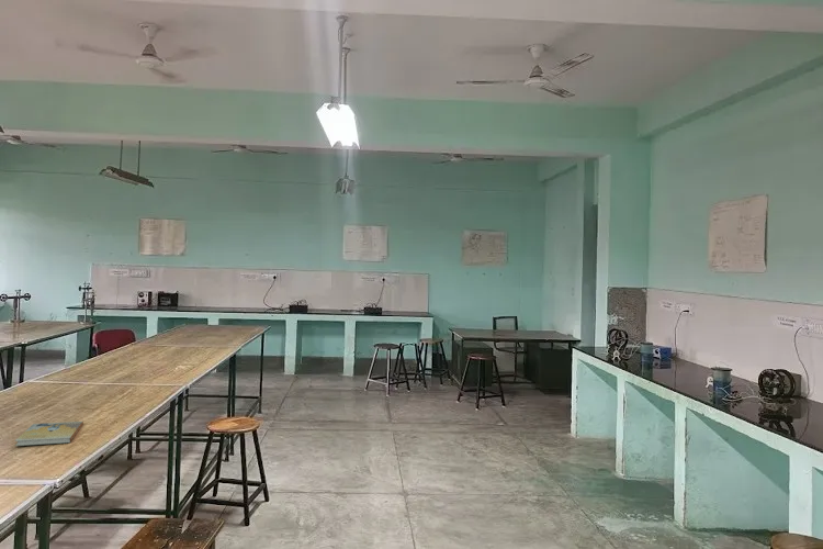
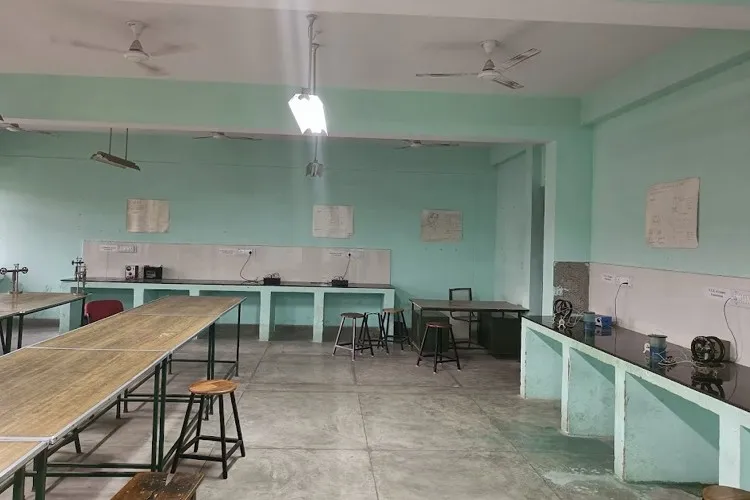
- book [13,421,84,447]
